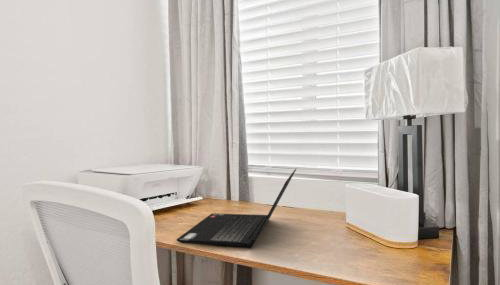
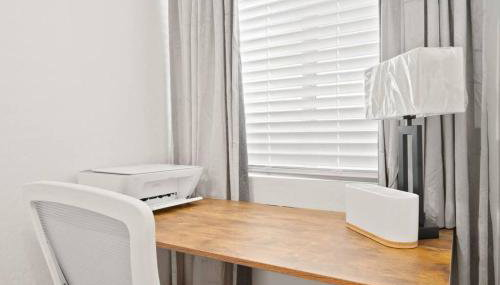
- laptop computer [175,168,297,250]
